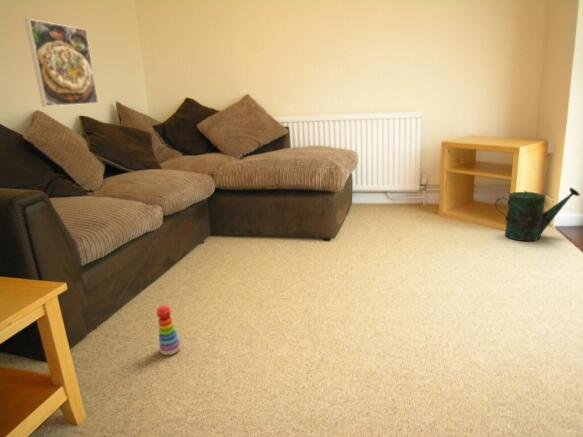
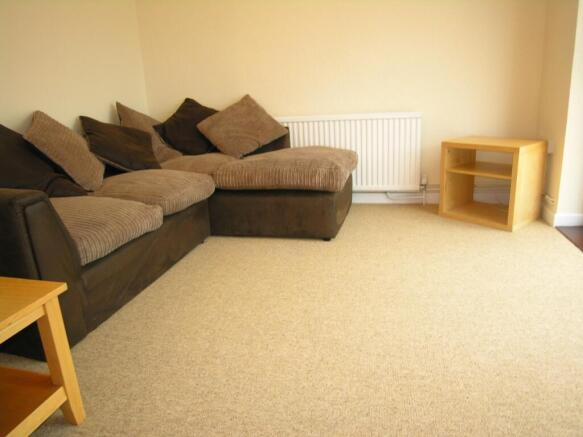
- watering can [494,186,581,242]
- stacking toy [156,304,182,356]
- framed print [24,18,99,107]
